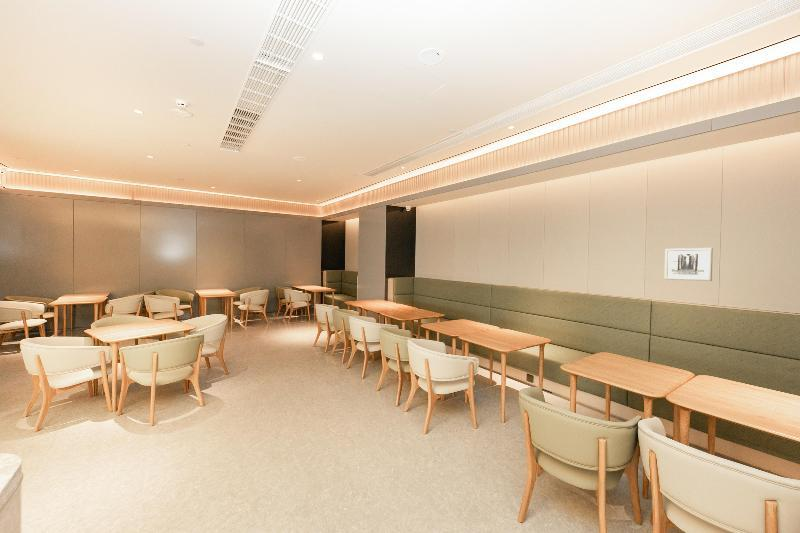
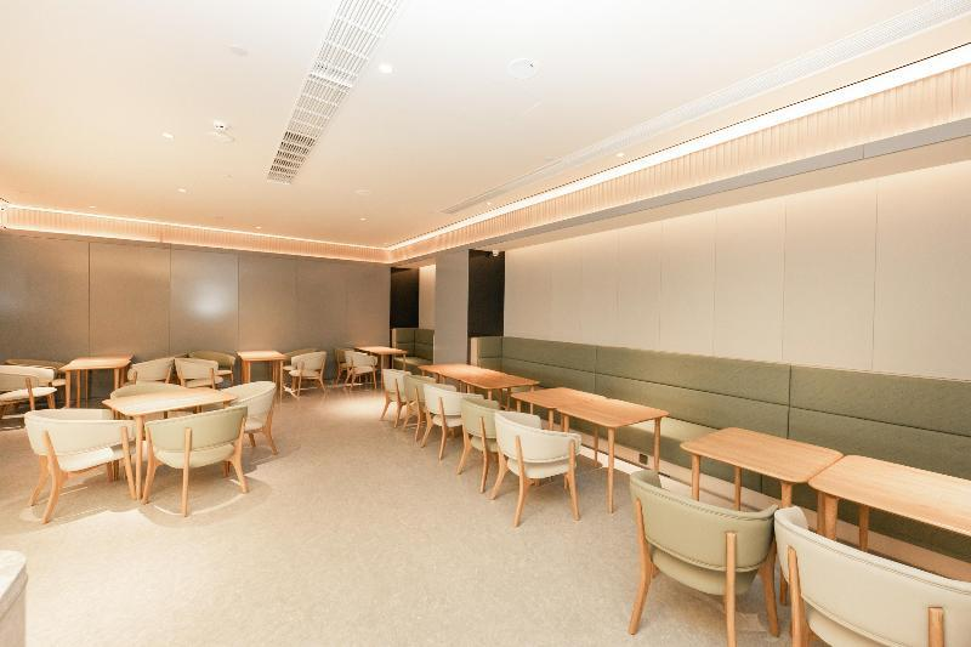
- wall art [664,247,714,282]
